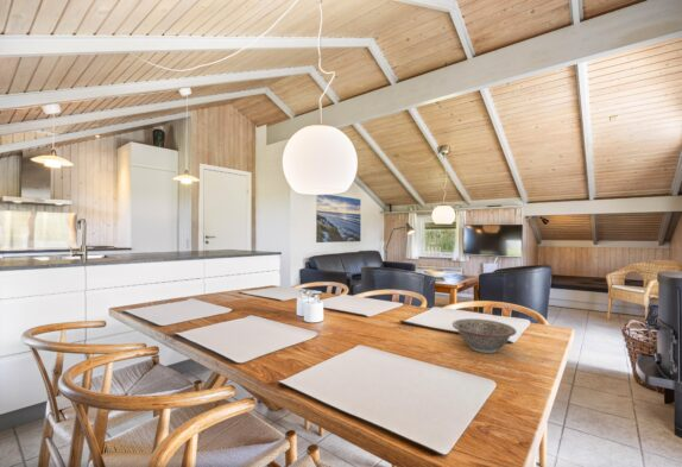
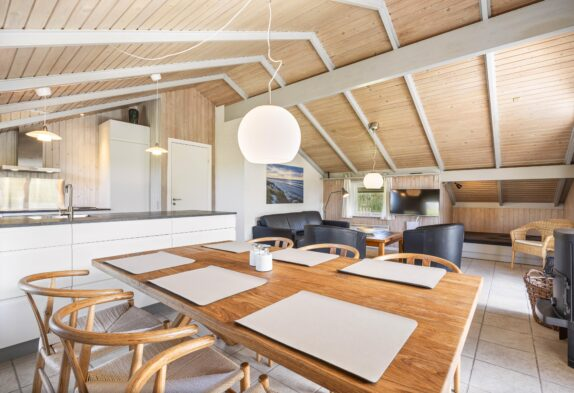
- decorative bowl [451,317,518,354]
